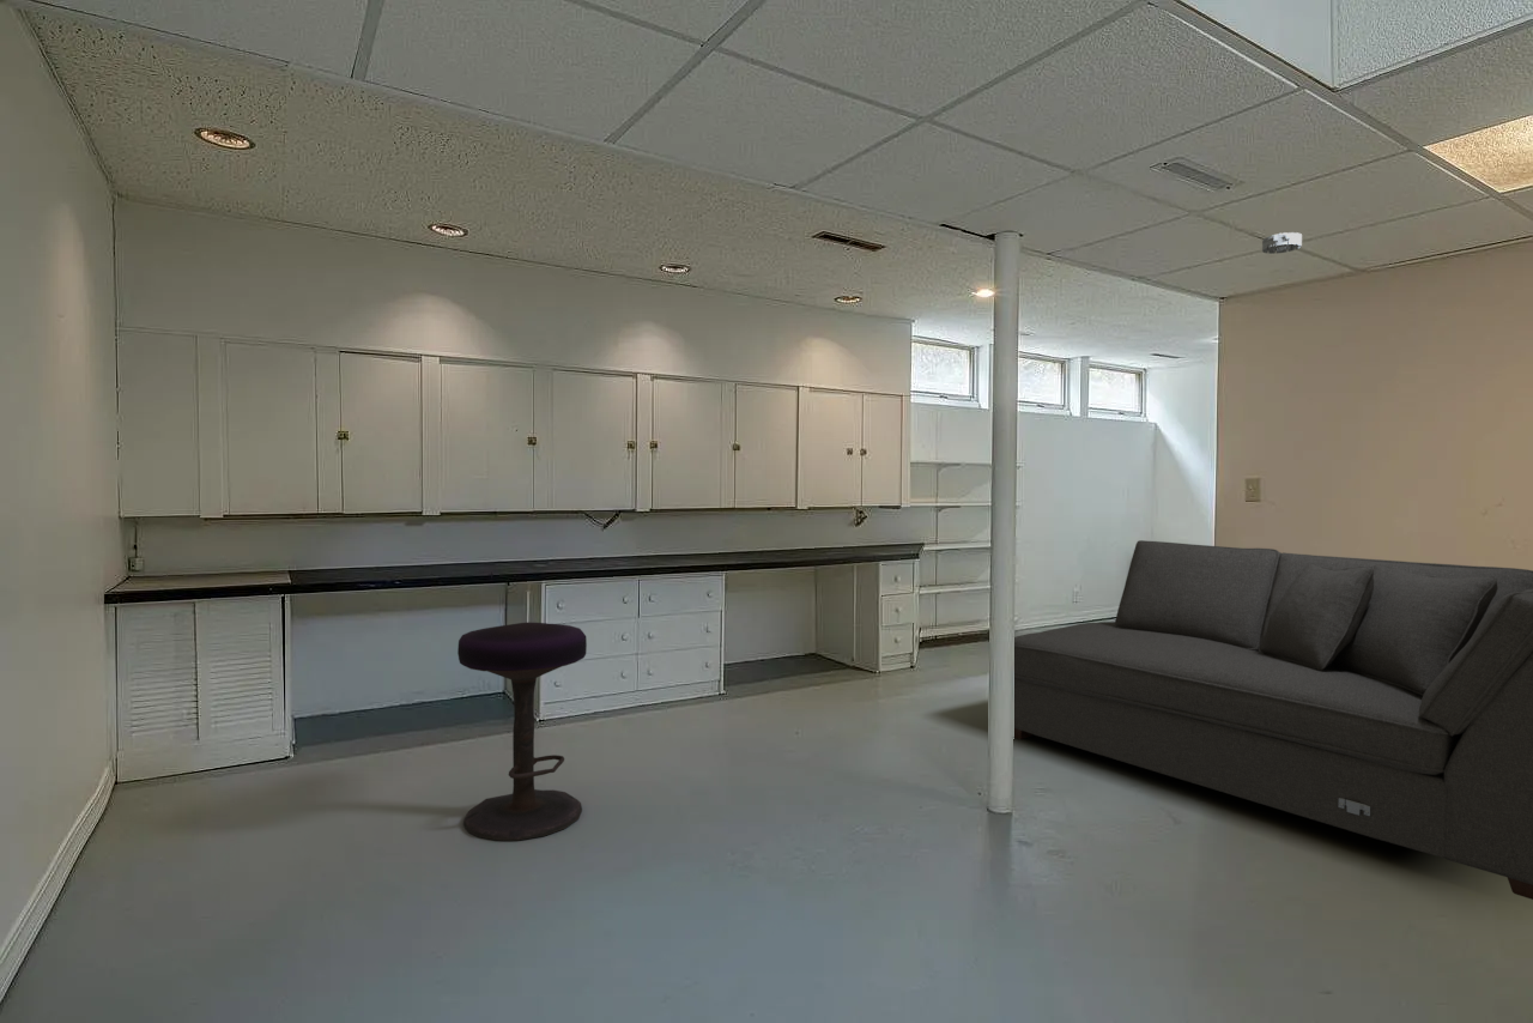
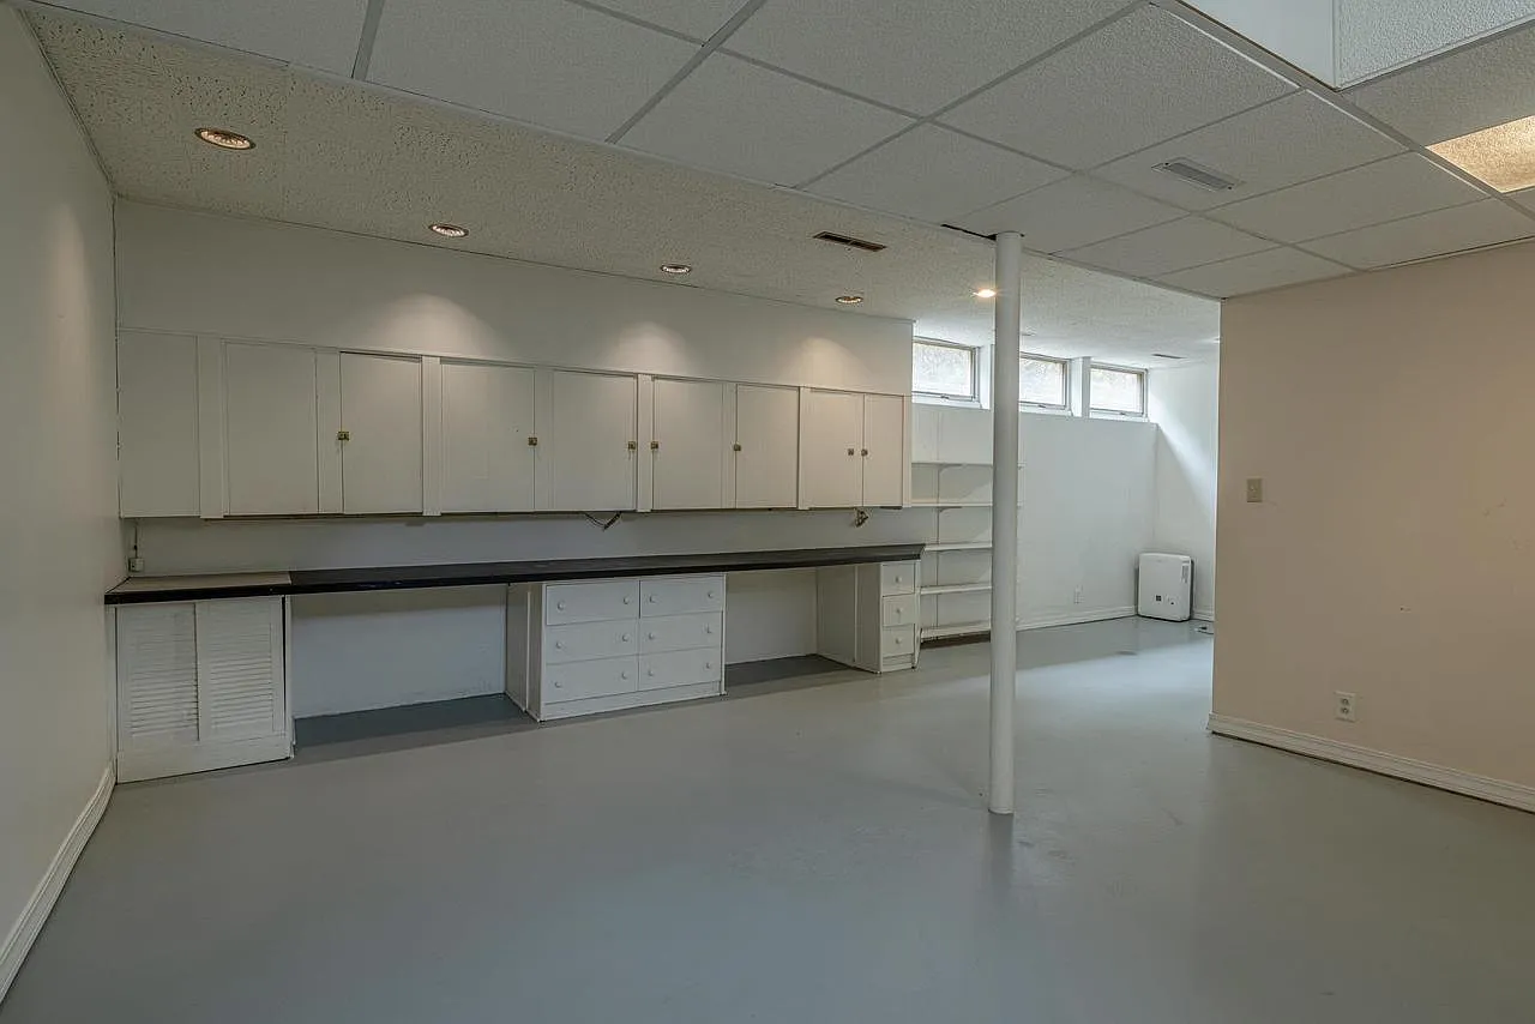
- stool [456,622,588,842]
- smoke detector [1261,231,1303,255]
- sofa [1013,539,1533,901]
